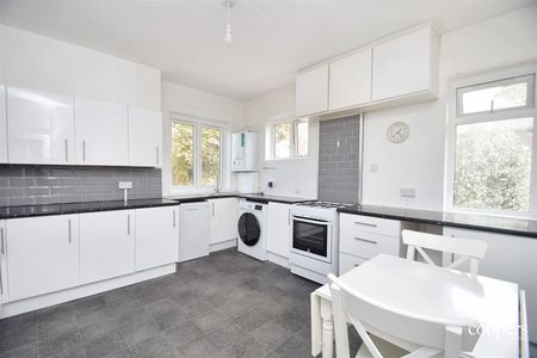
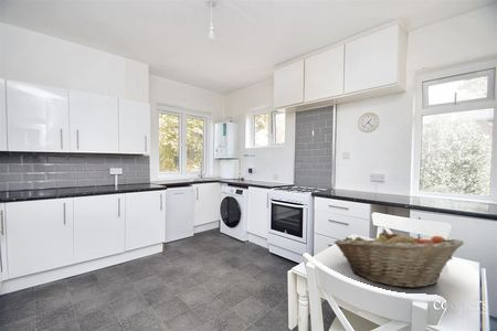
+ fruit basket [334,228,465,289]
